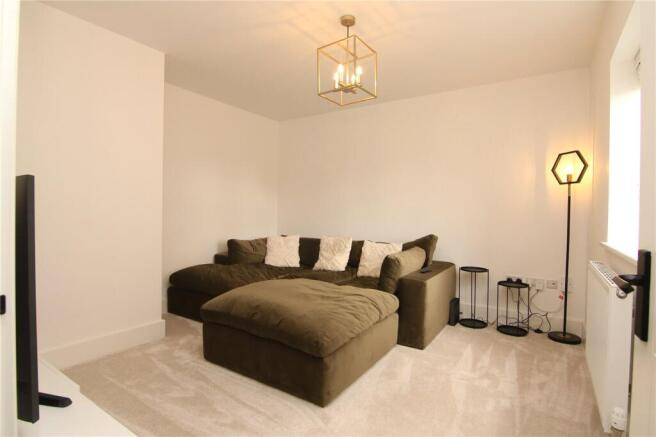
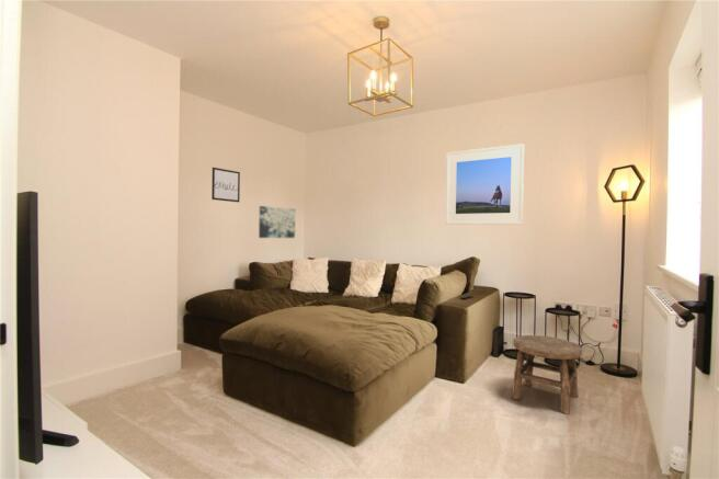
+ stool [511,334,583,415]
+ wall art [210,167,241,203]
+ wall art [258,205,296,239]
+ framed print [444,142,525,226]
